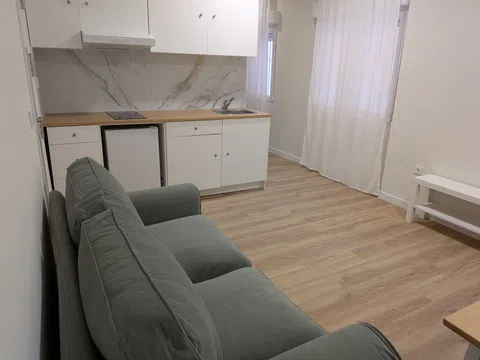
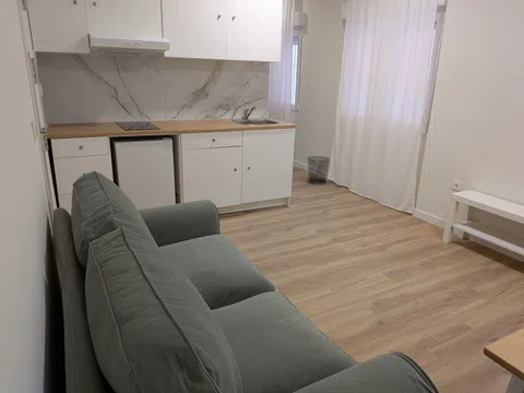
+ waste bin [307,155,331,186]
